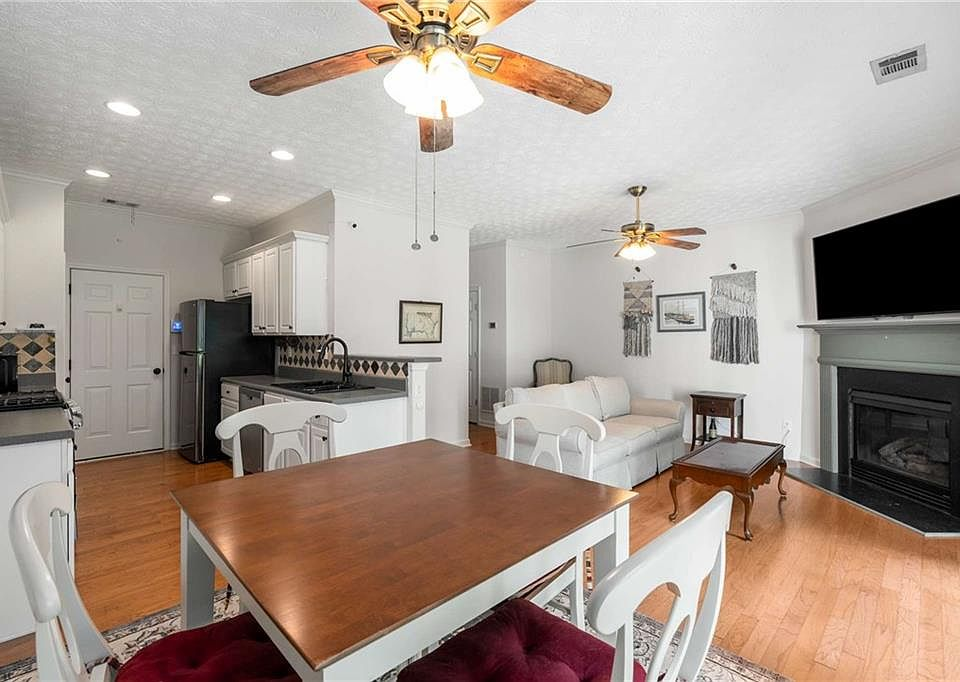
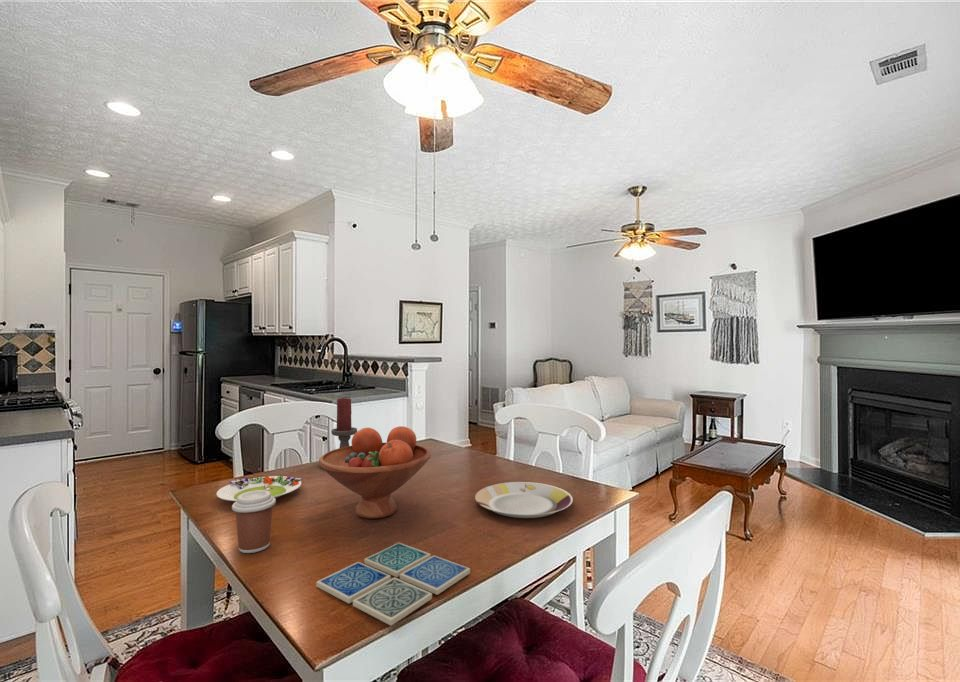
+ coffee cup [231,490,277,554]
+ candle holder [330,396,358,448]
+ plate [474,481,574,519]
+ drink coaster [315,542,471,627]
+ salad plate [216,474,303,502]
+ fruit bowl [318,425,432,520]
